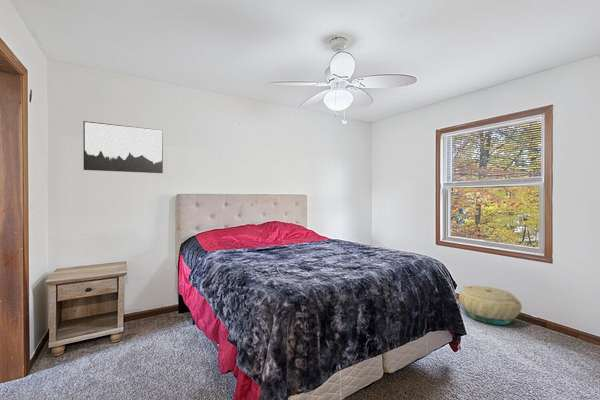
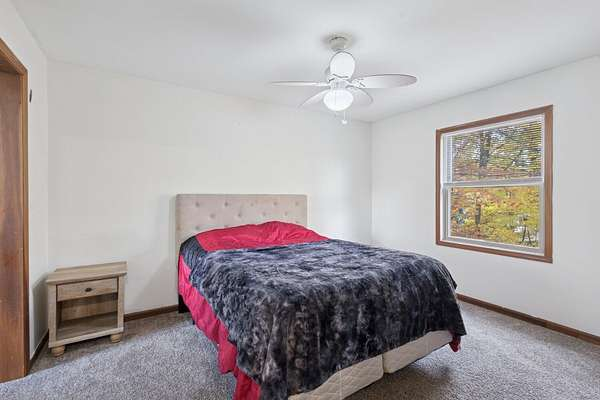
- basket [458,285,523,326]
- wall art [82,120,164,174]
